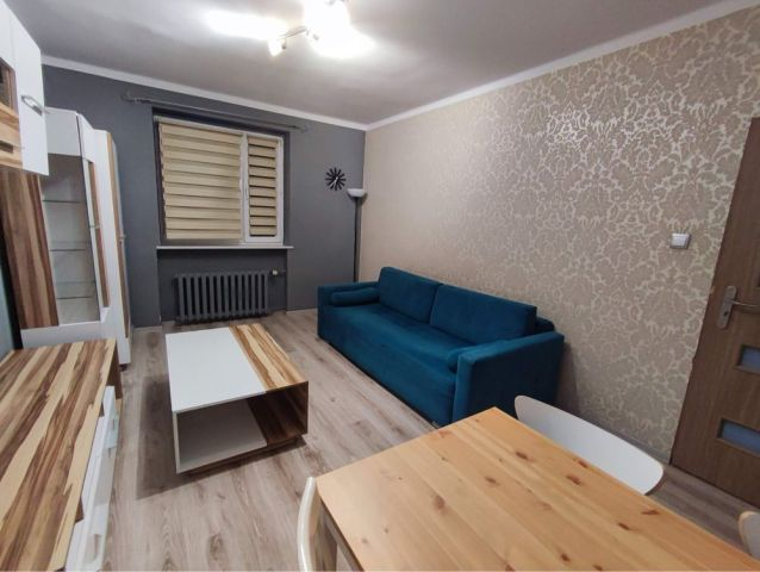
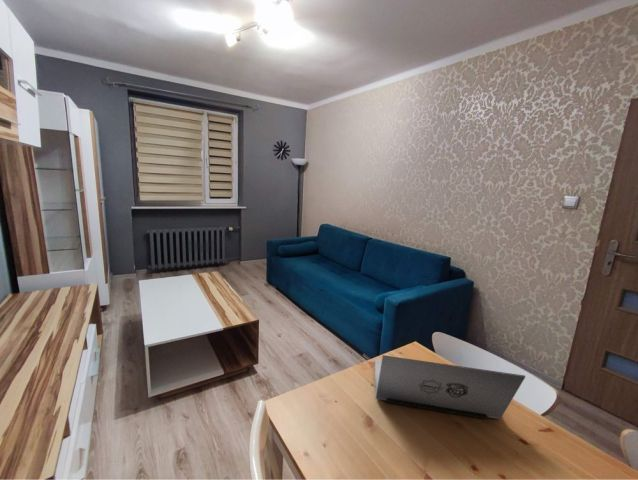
+ laptop [374,354,526,420]
